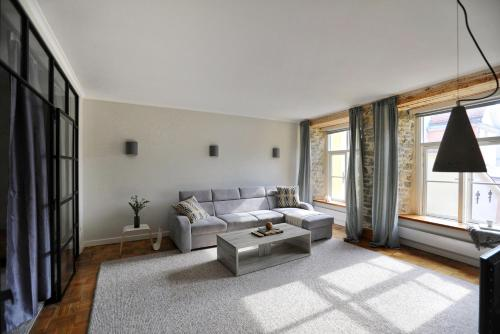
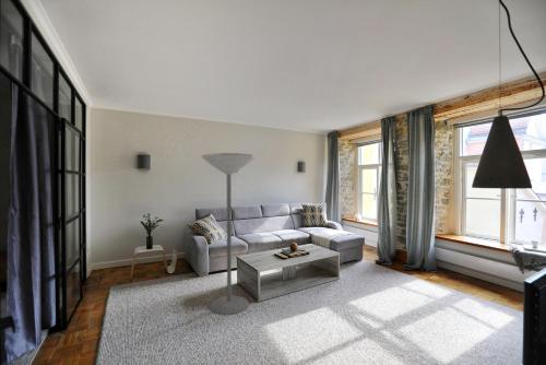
+ floor lamp [200,152,257,316]
